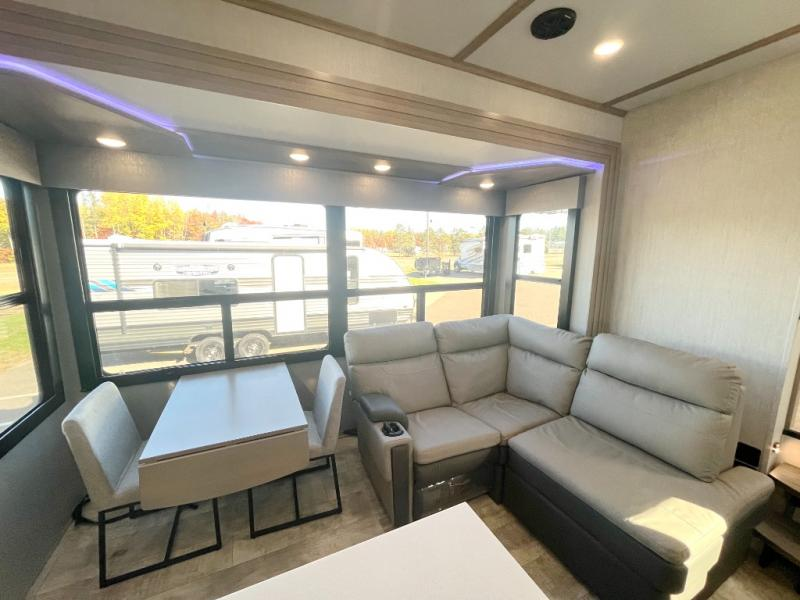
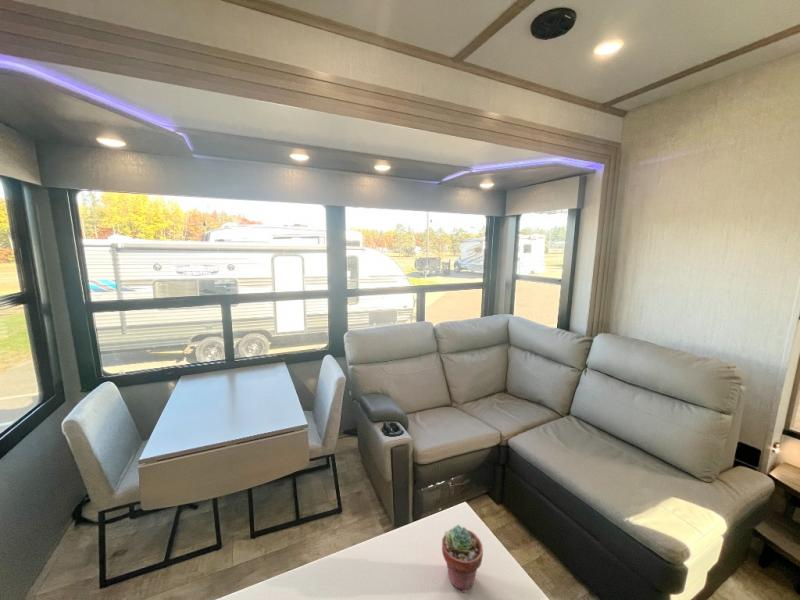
+ potted succulent [441,524,484,593]
